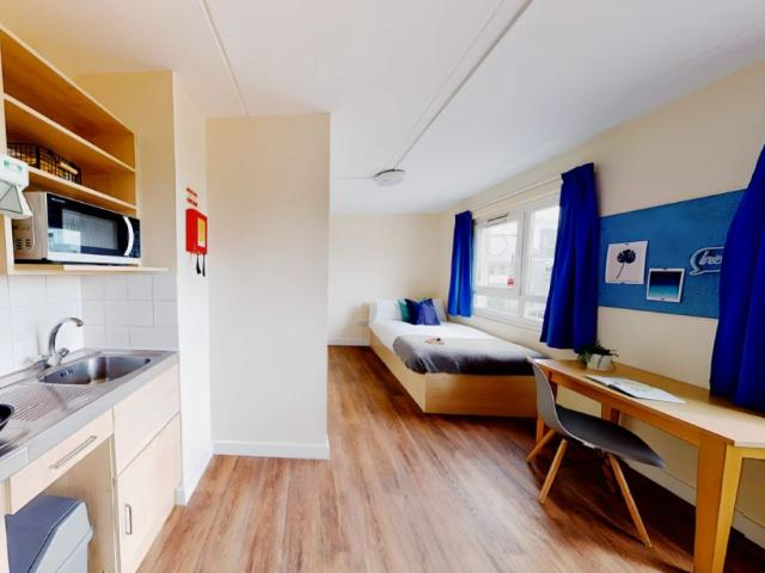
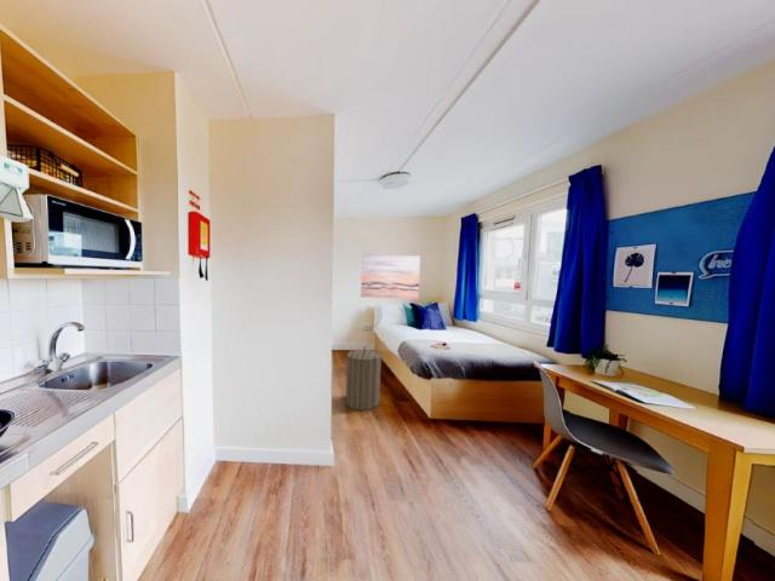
+ laundry hamper [345,345,383,412]
+ wall art [360,252,421,300]
